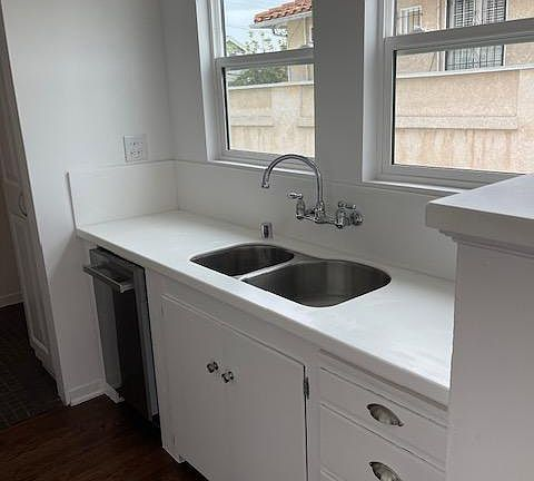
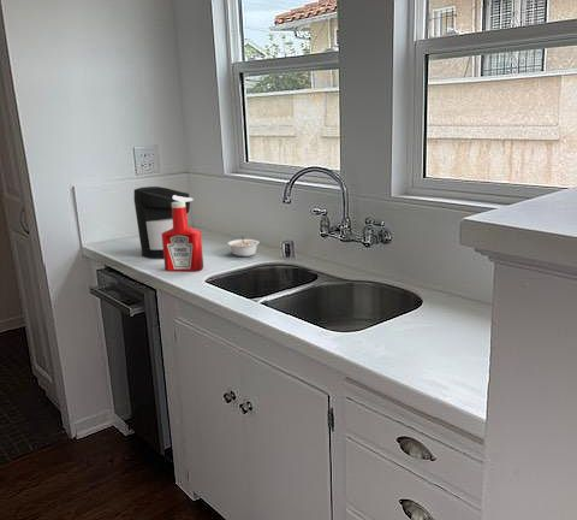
+ soap bottle [161,201,204,272]
+ coffee maker [133,185,195,259]
+ legume [226,235,261,258]
